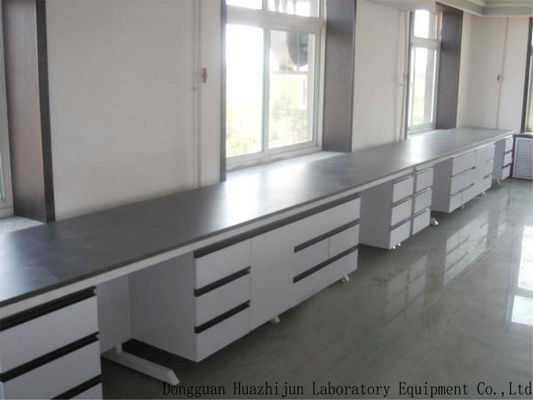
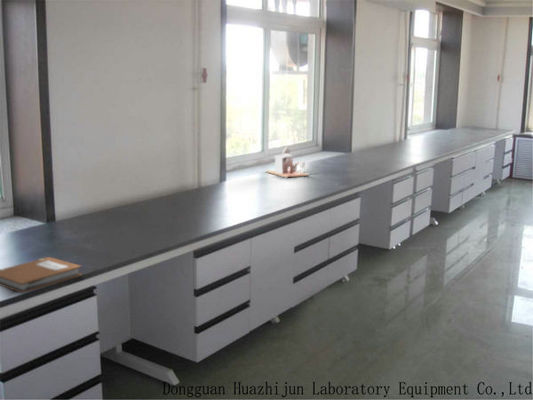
+ desk organizer [264,145,310,178]
+ notebook [0,256,83,294]
